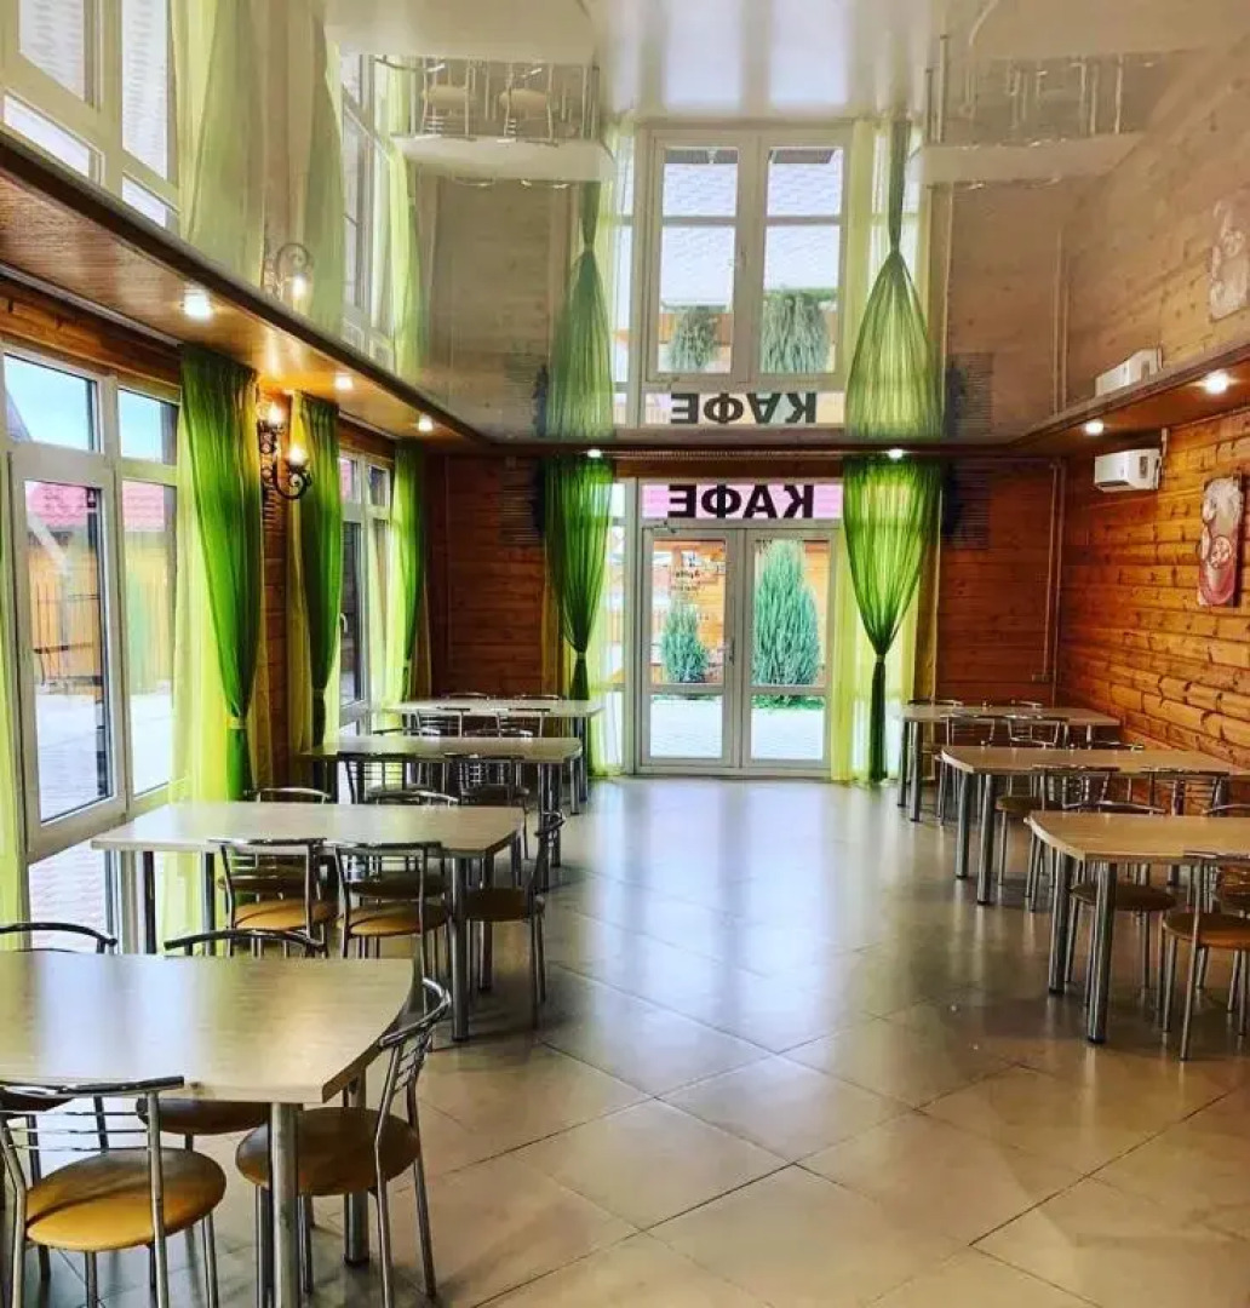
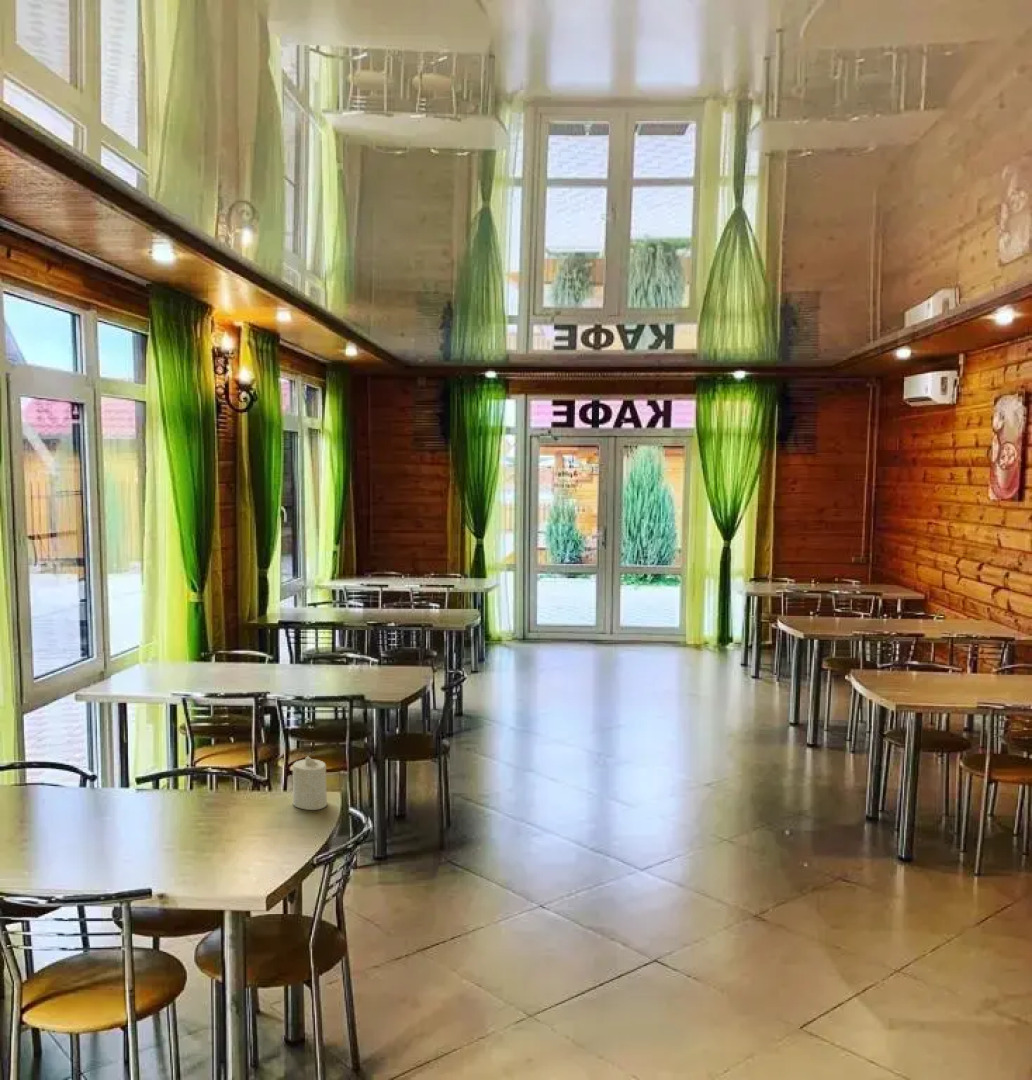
+ candle [292,755,328,811]
